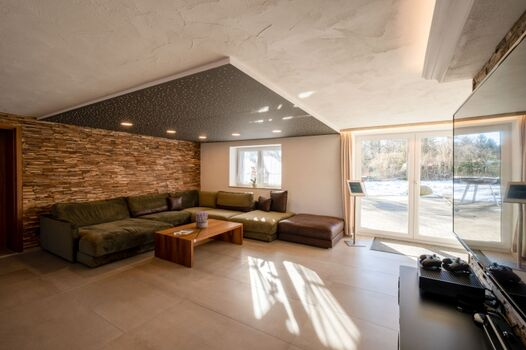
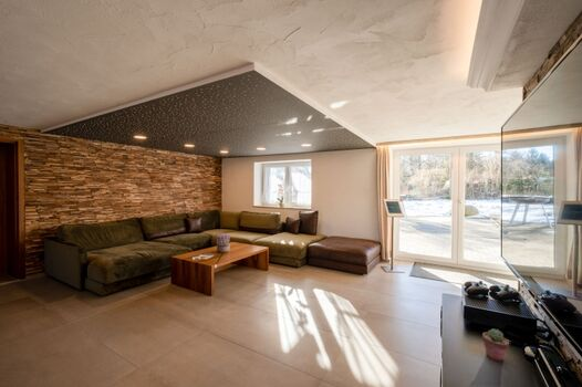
+ potted succulent [481,328,510,362]
